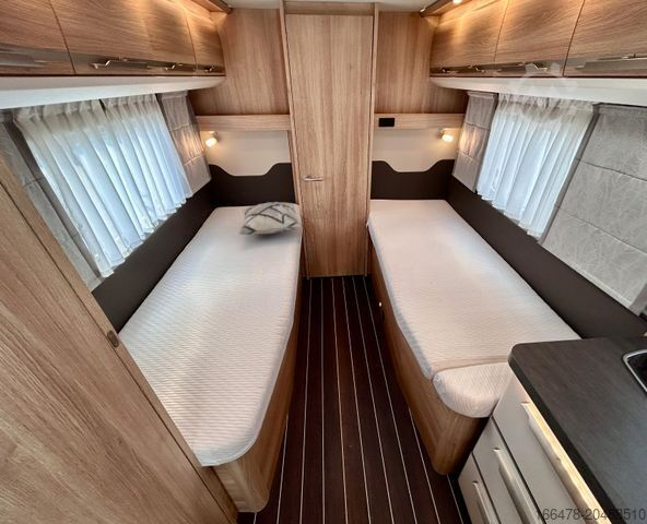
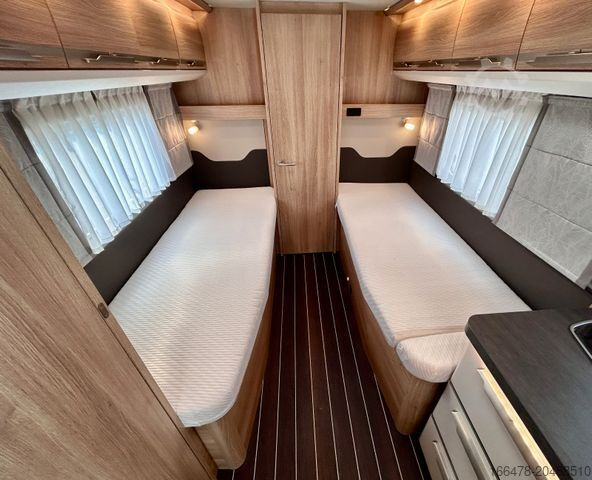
- decorative pillow [238,201,303,236]
